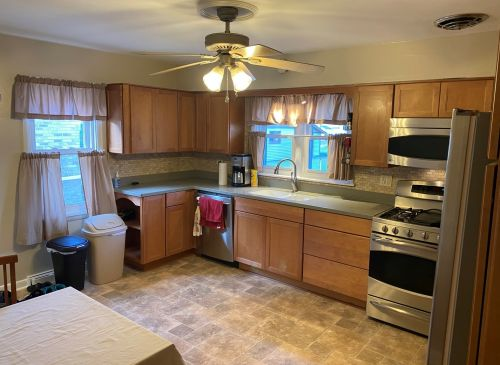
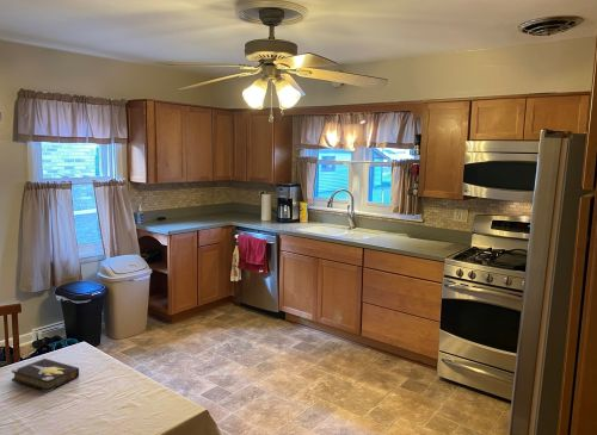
+ hardback book [11,358,80,393]
